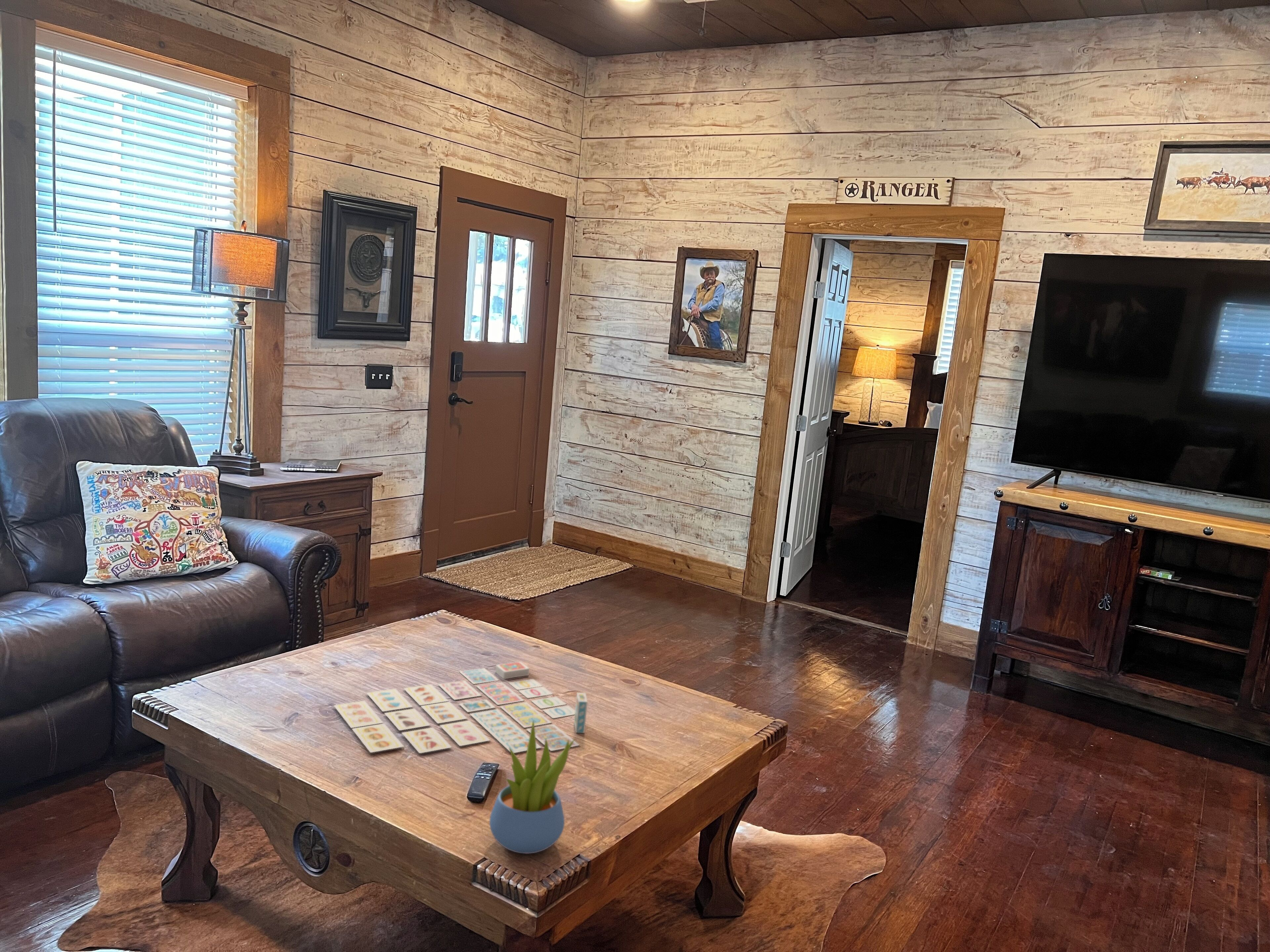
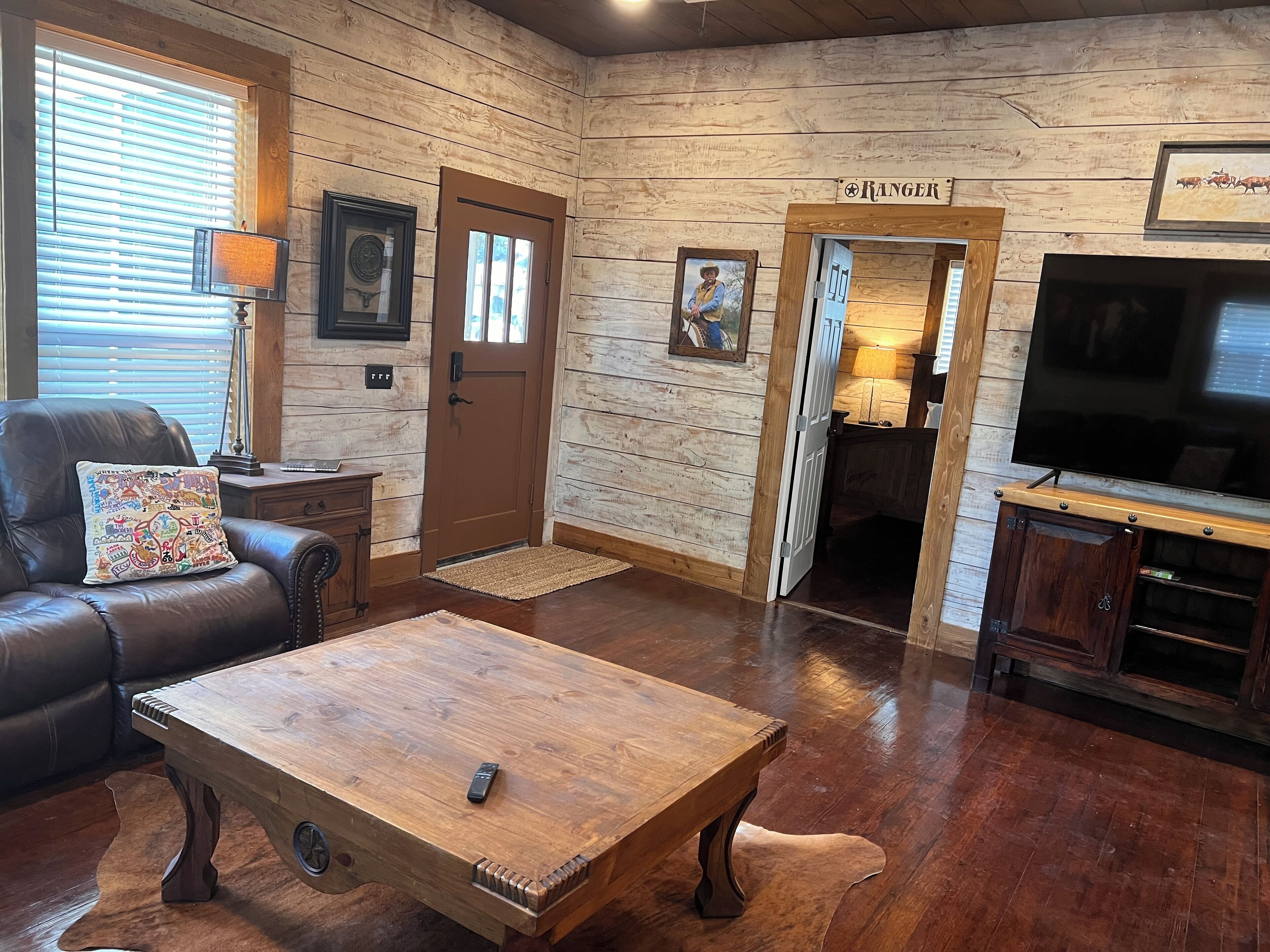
- board game [333,661,588,754]
- succulent plant [489,721,575,854]
